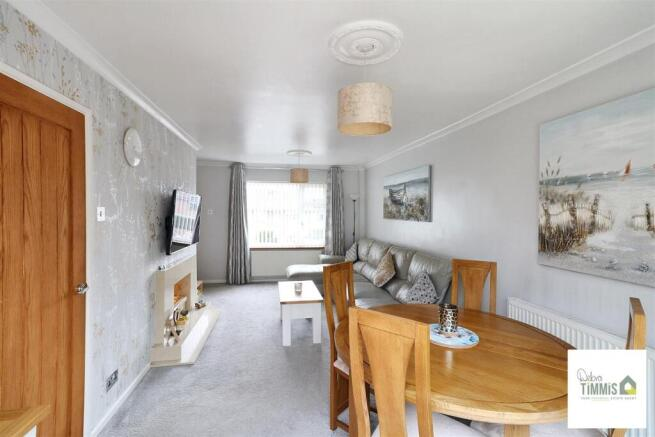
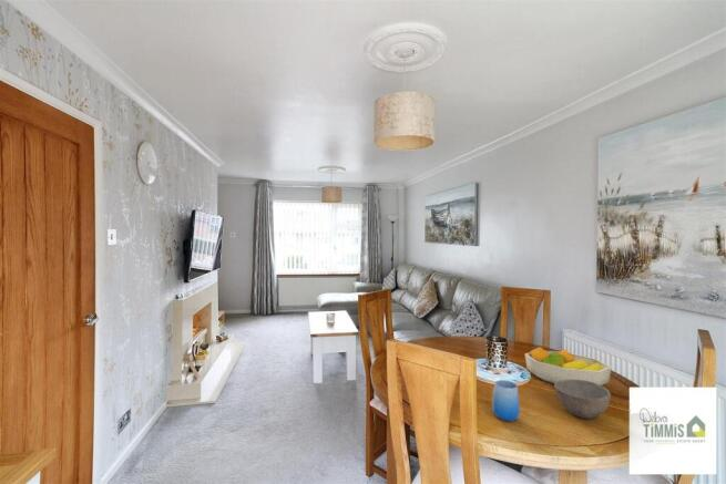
+ cup [492,379,521,422]
+ bowl [553,379,612,420]
+ fruit bowl [524,346,613,387]
